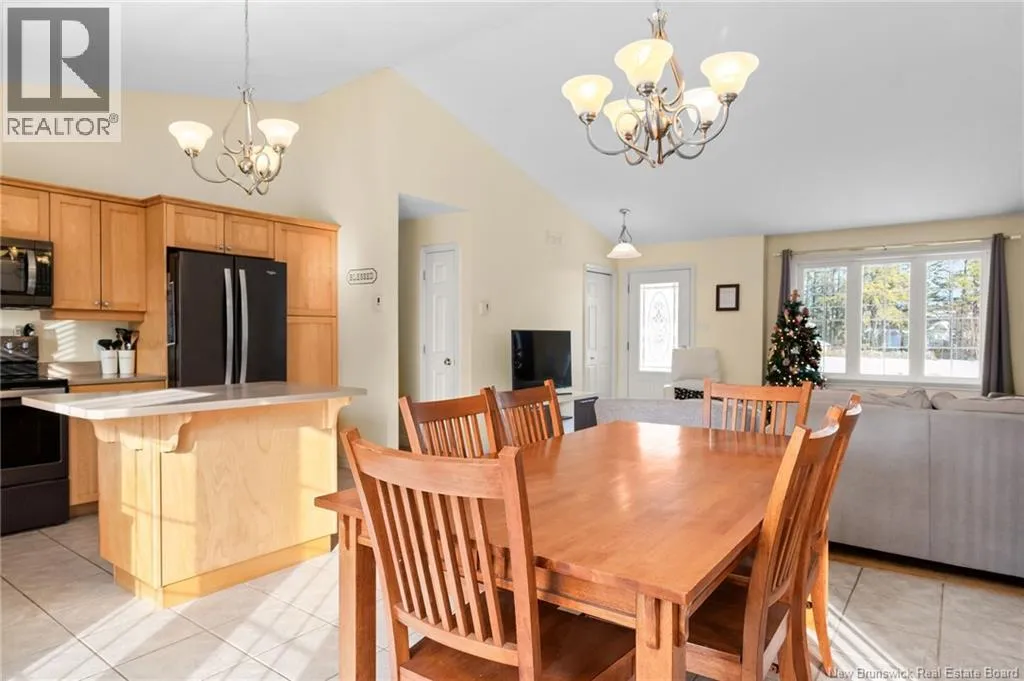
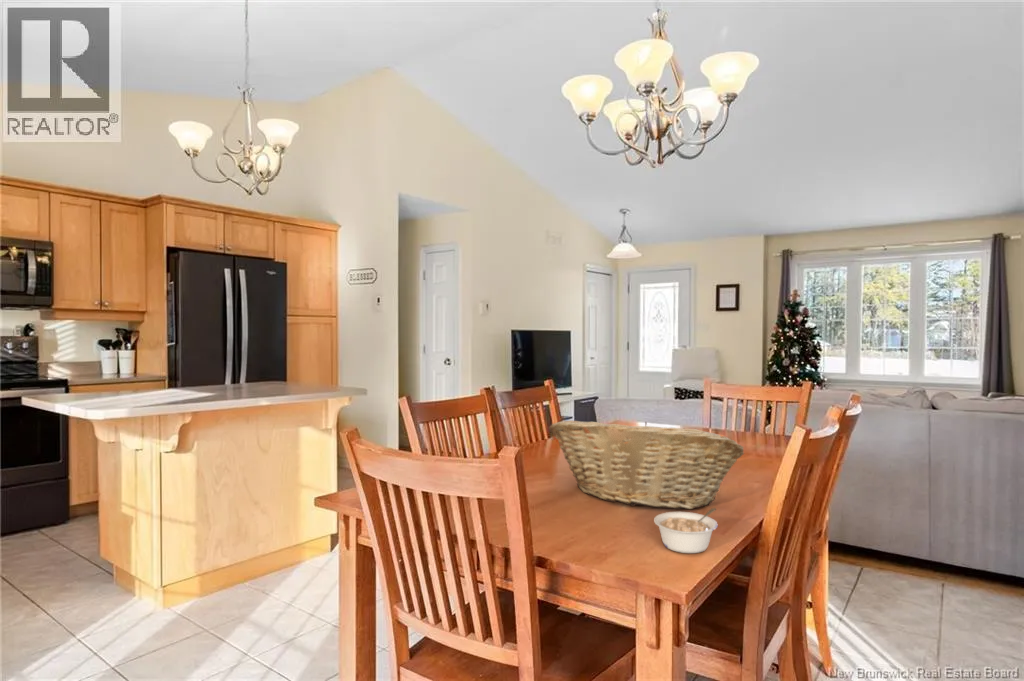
+ legume [653,507,719,554]
+ fruit basket [548,419,745,510]
